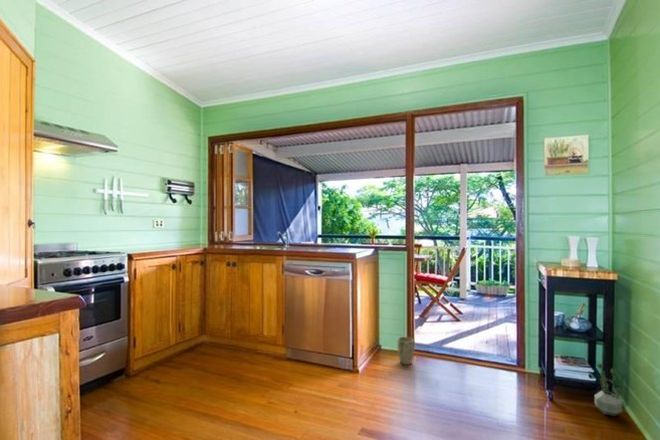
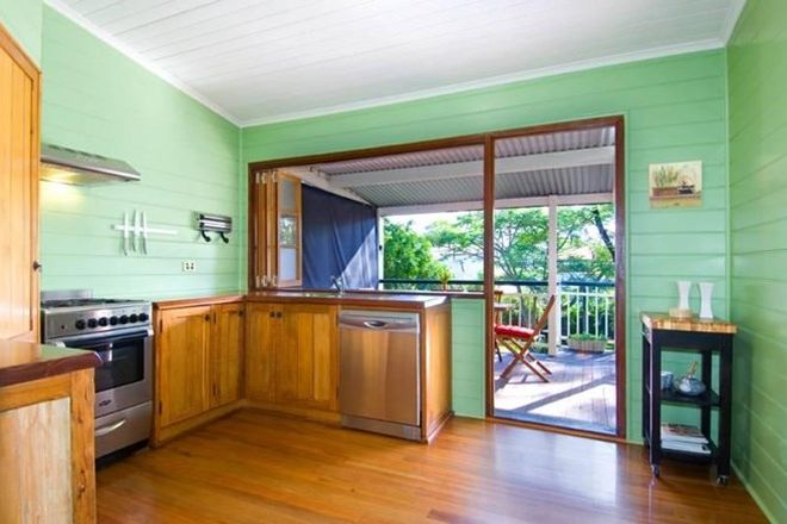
- plant pot [396,336,415,366]
- potted plant [594,362,624,417]
